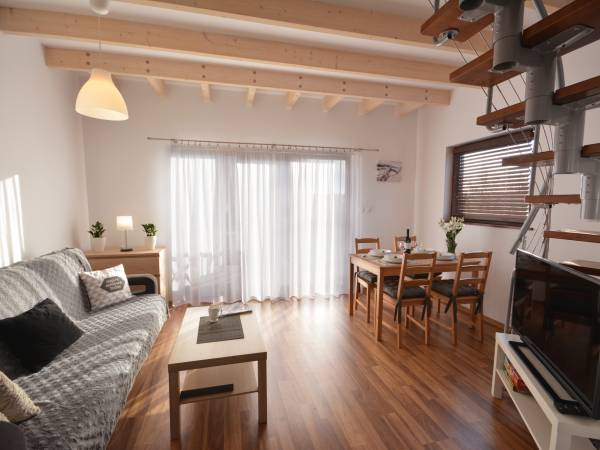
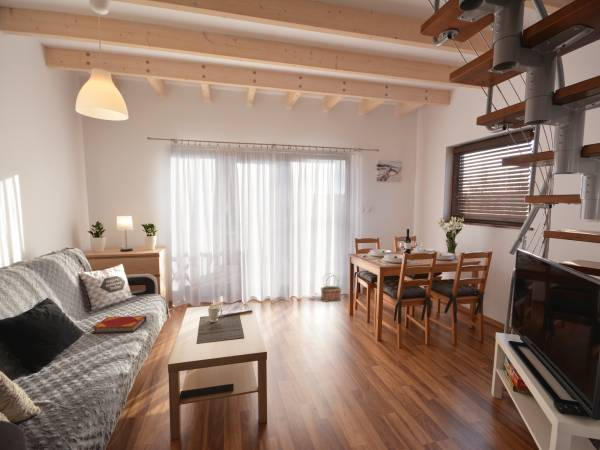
+ hardback book [91,315,148,334]
+ basket [320,272,342,303]
